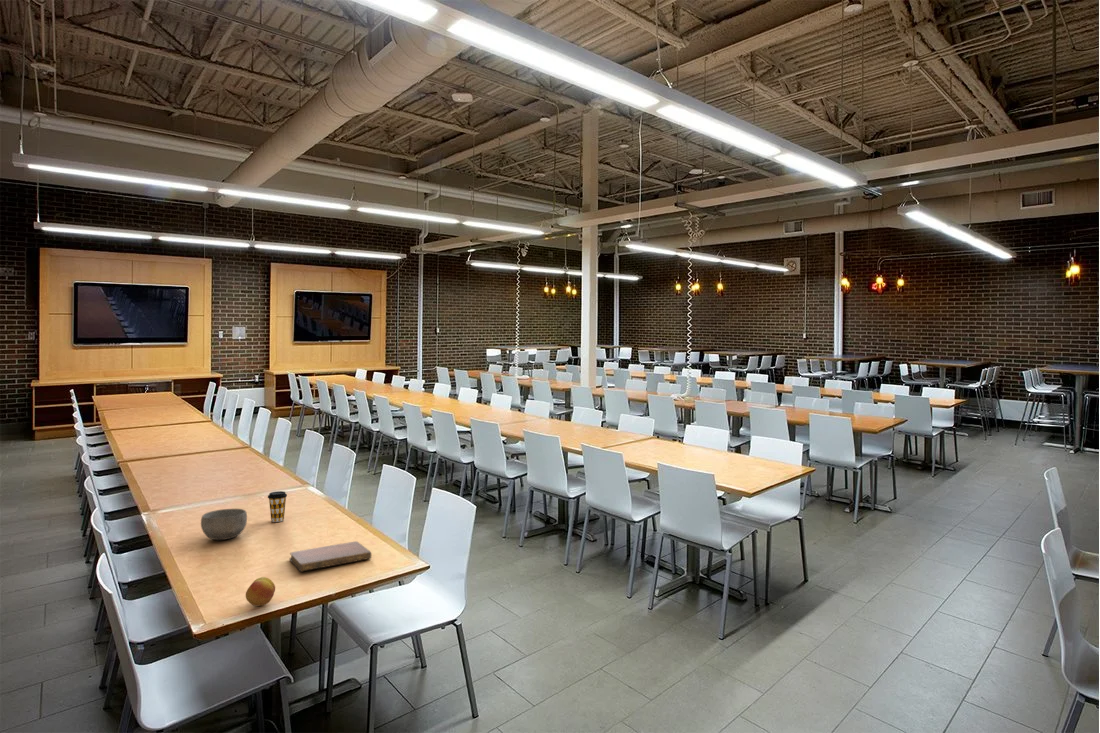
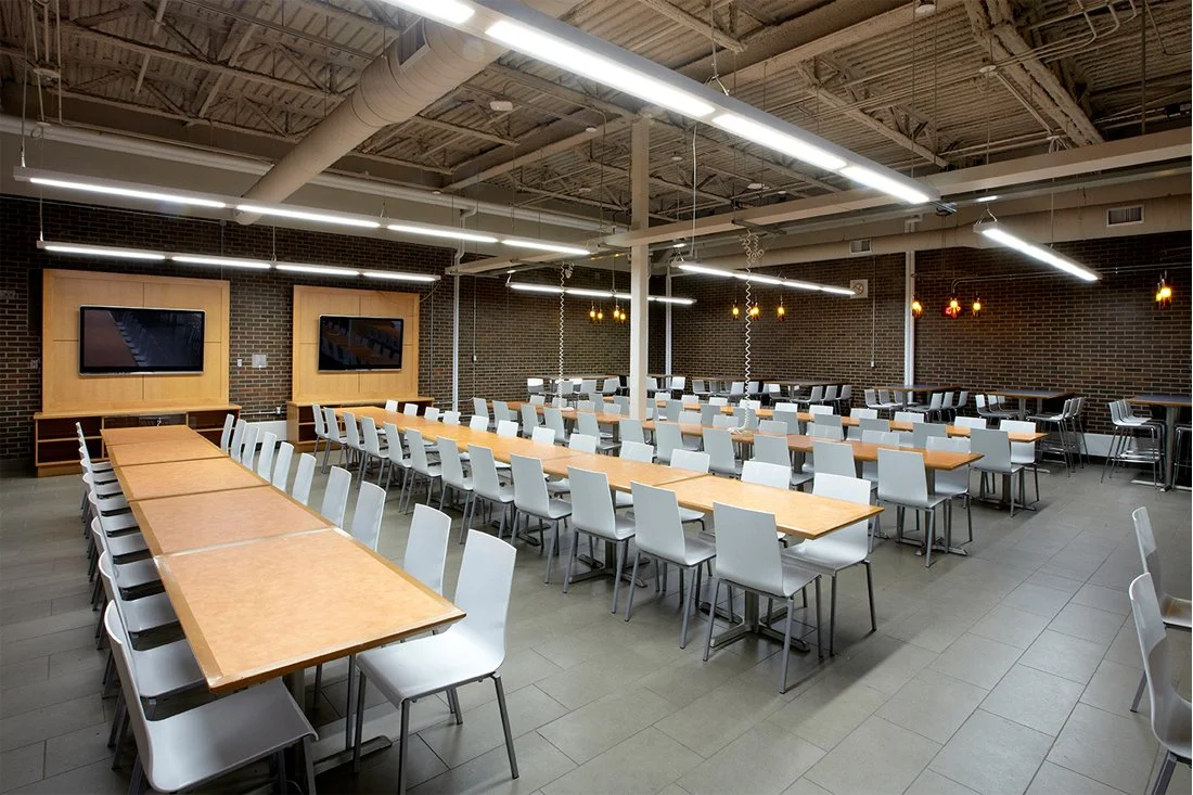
- fruit [245,576,276,607]
- bowl [200,508,248,541]
- coffee cup [267,490,288,523]
- notebook [288,540,372,573]
